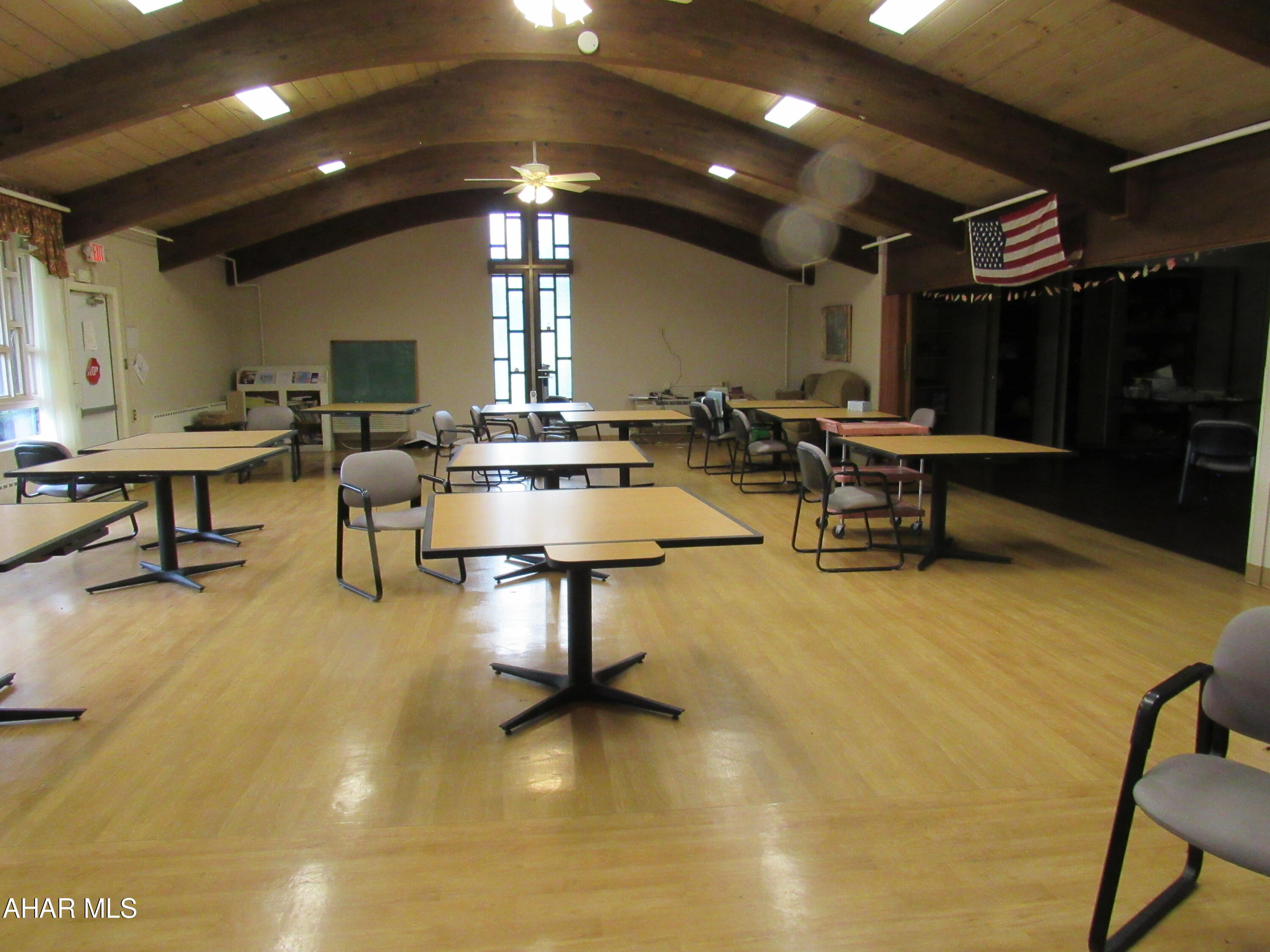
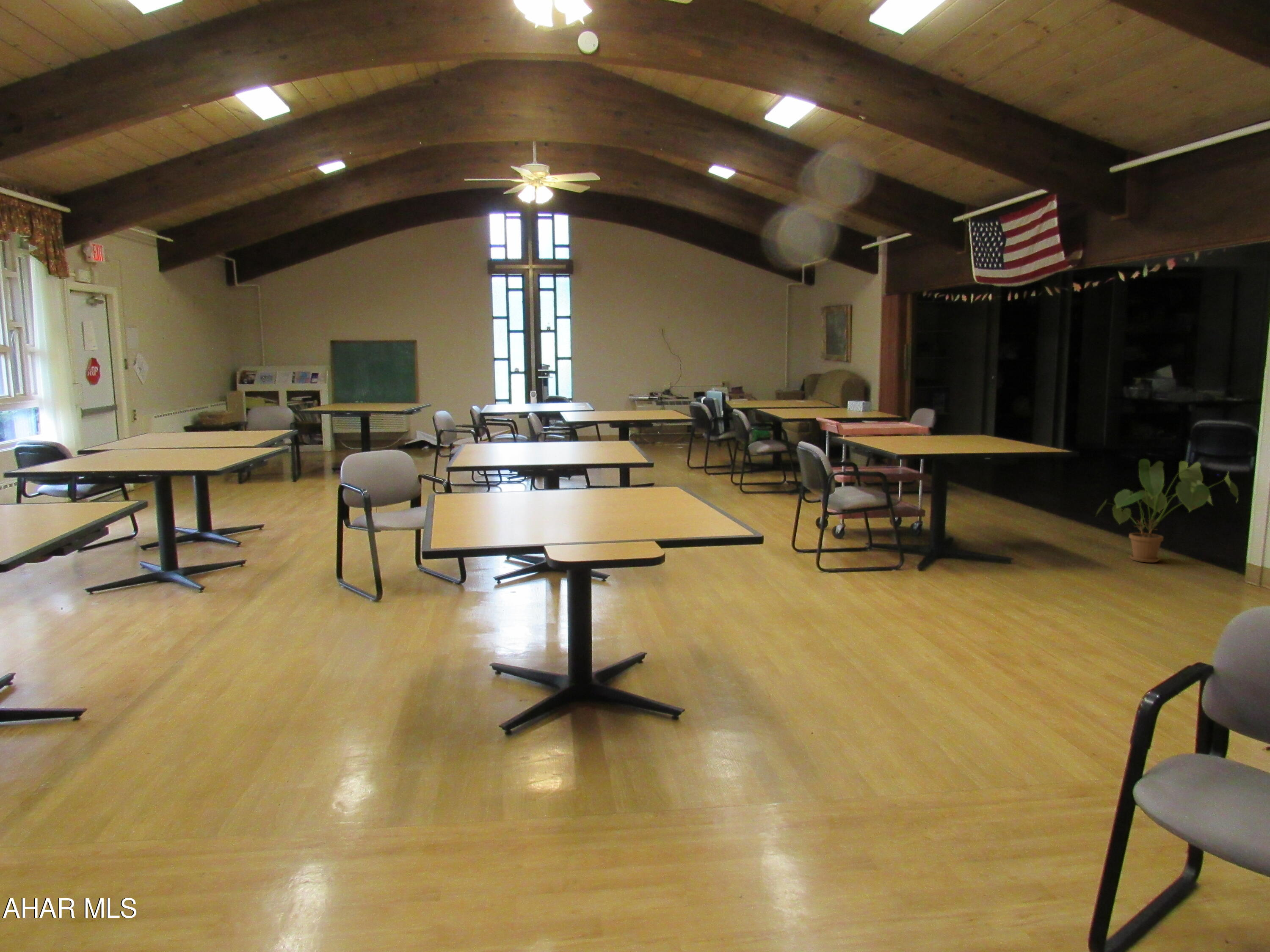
+ house plant [1096,459,1239,563]
